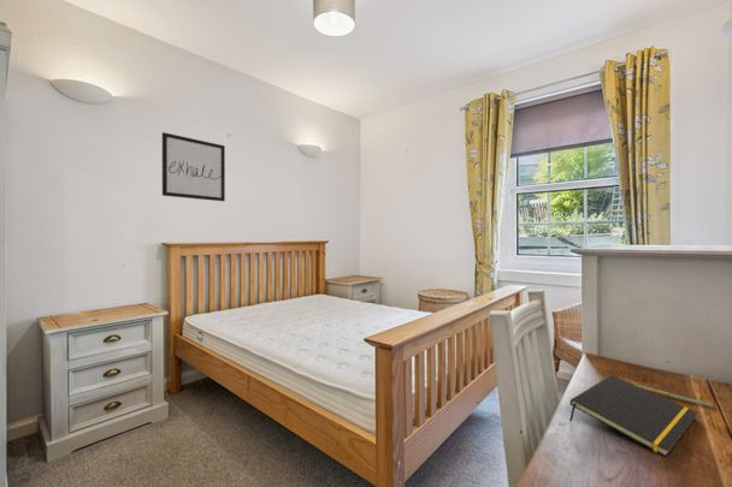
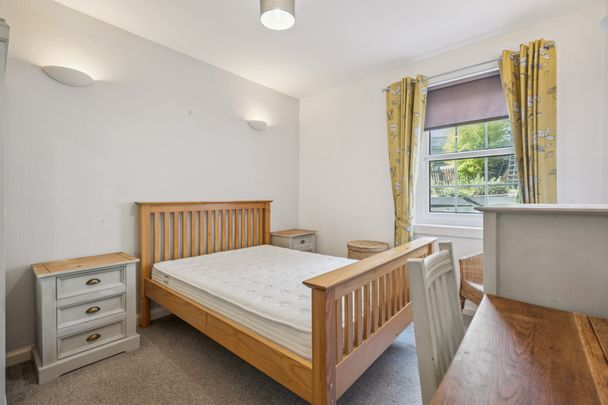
- notepad [568,374,698,458]
- pen [633,382,714,408]
- wall art [161,131,226,202]
